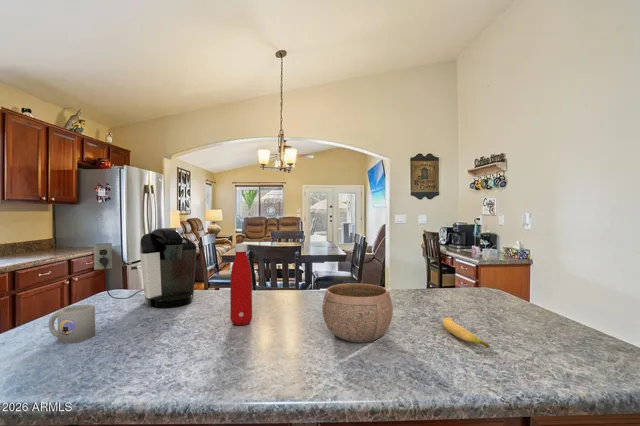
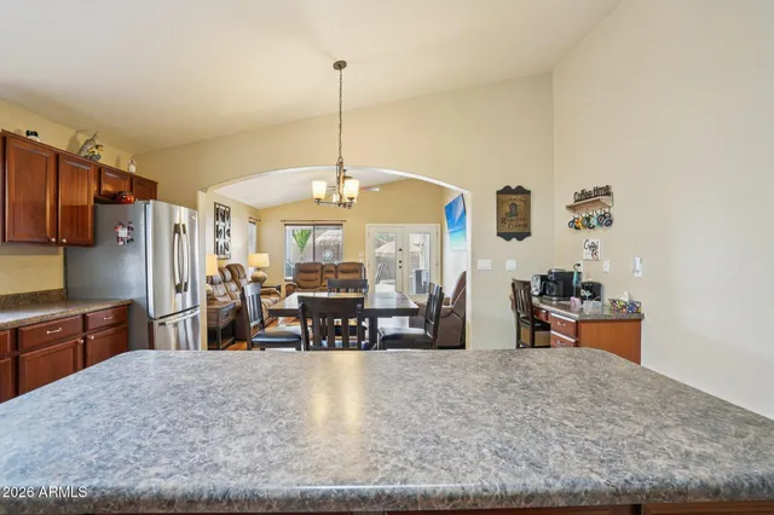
- mug [48,303,96,344]
- bottle [229,242,253,326]
- banana [442,317,491,348]
- coffee maker [93,227,197,310]
- bowl [321,282,394,344]
